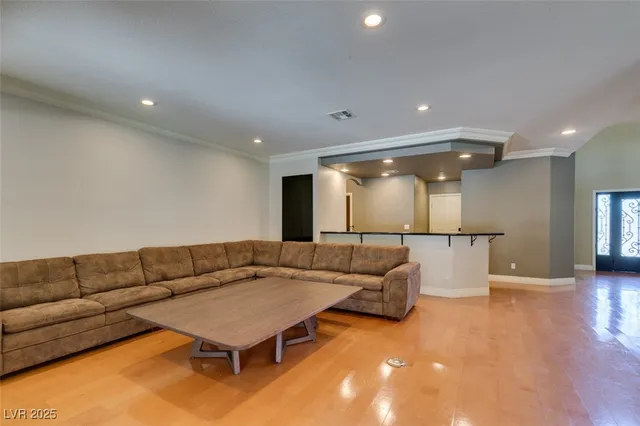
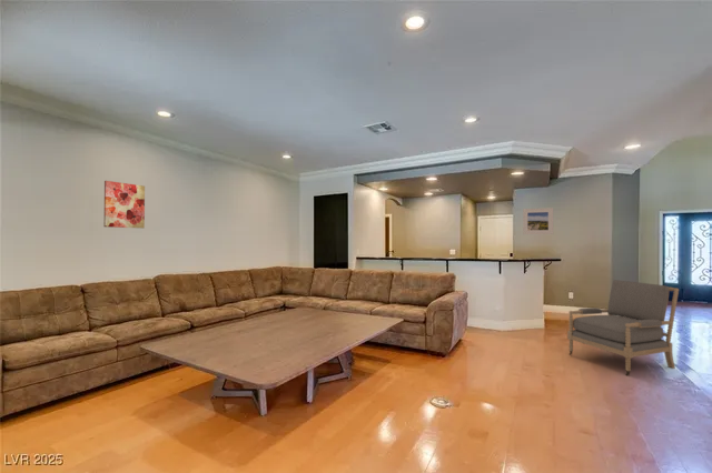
+ armchair [566,279,680,376]
+ wall art [102,180,146,229]
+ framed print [522,207,554,235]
